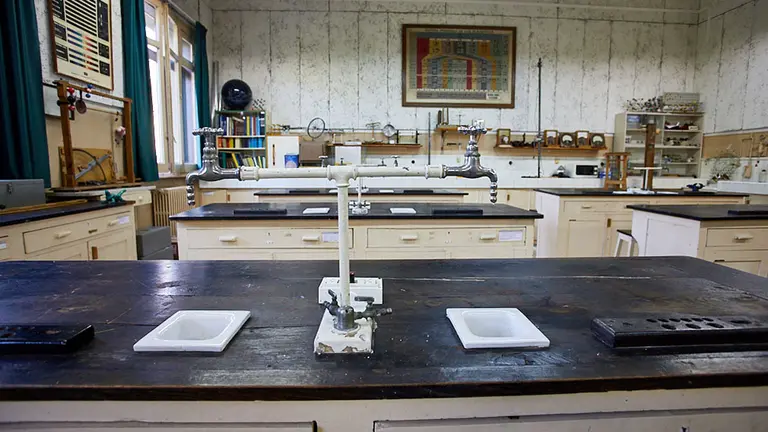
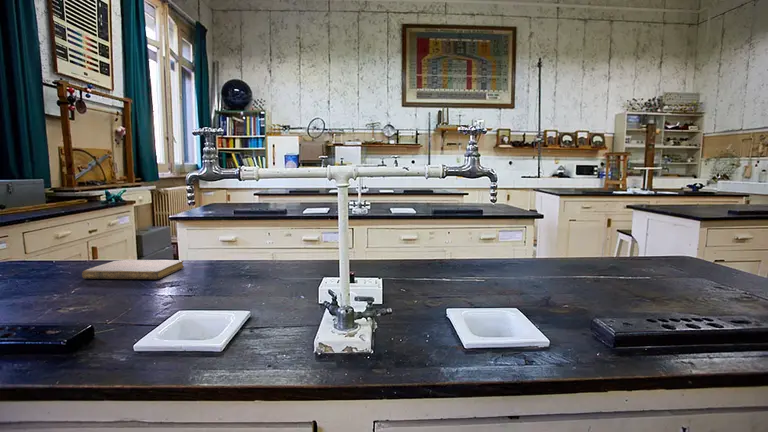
+ notebook [81,259,185,280]
